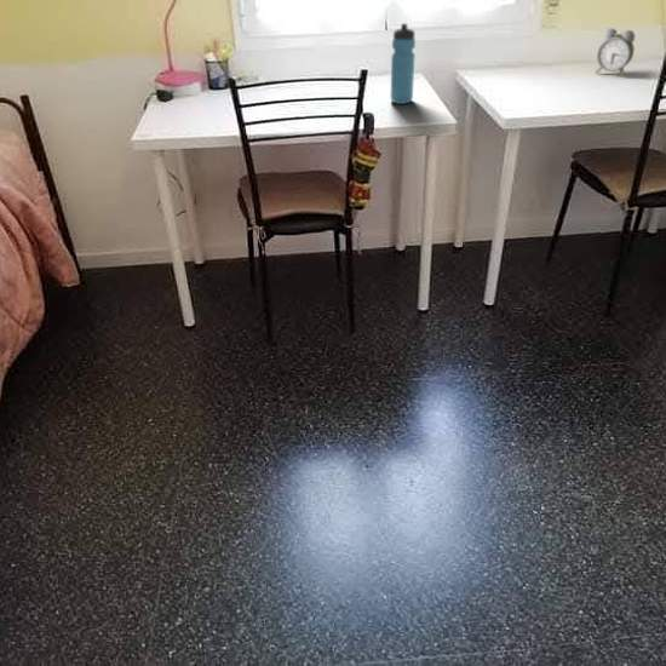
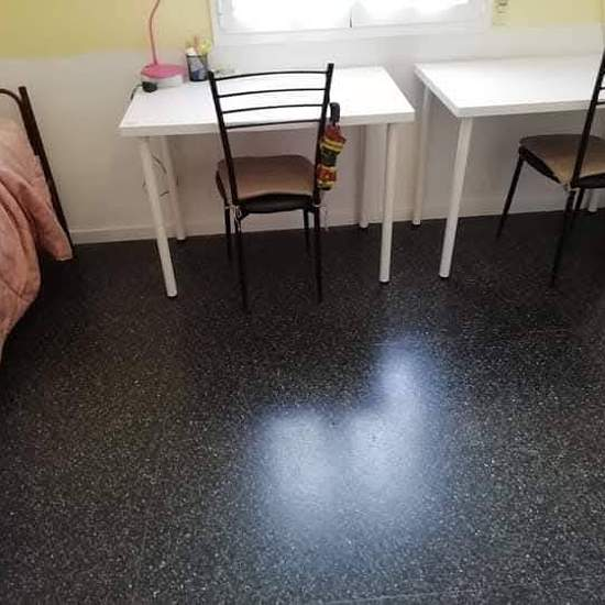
- alarm clock [595,27,636,77]
- water bottle [390,22,417,105]
